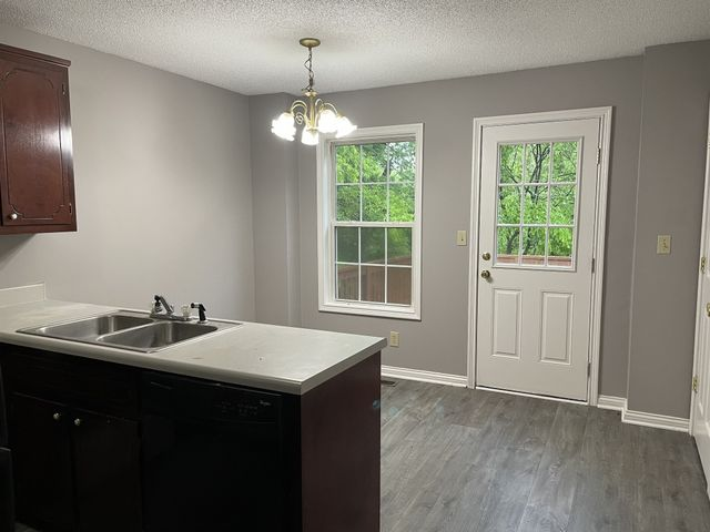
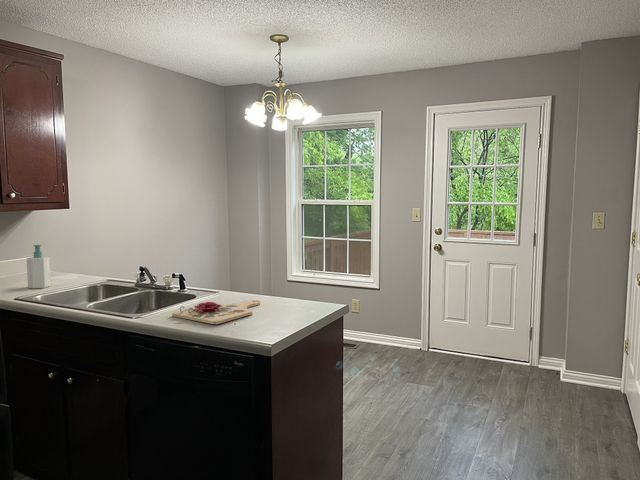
+ cutting board [171,299,261,325]
+ soap bottle [26,244,52,290]
